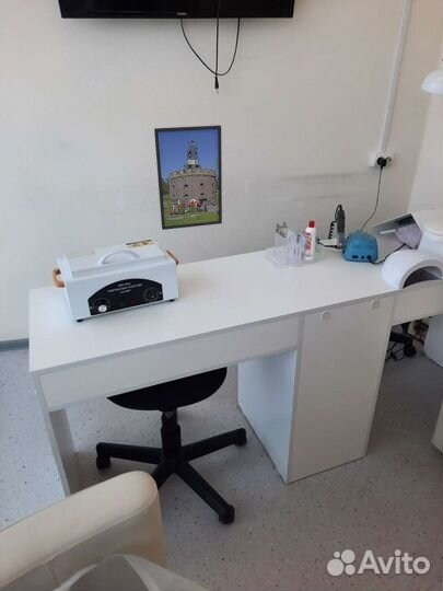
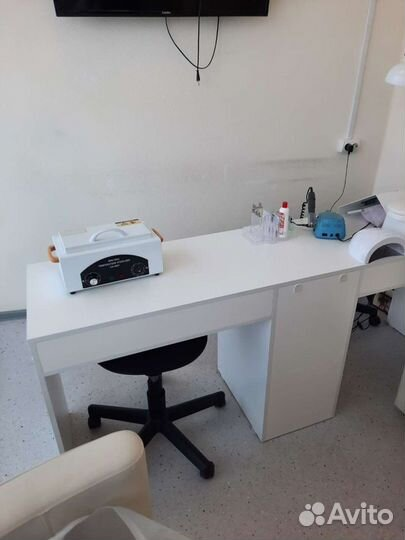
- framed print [153,124,223,231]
